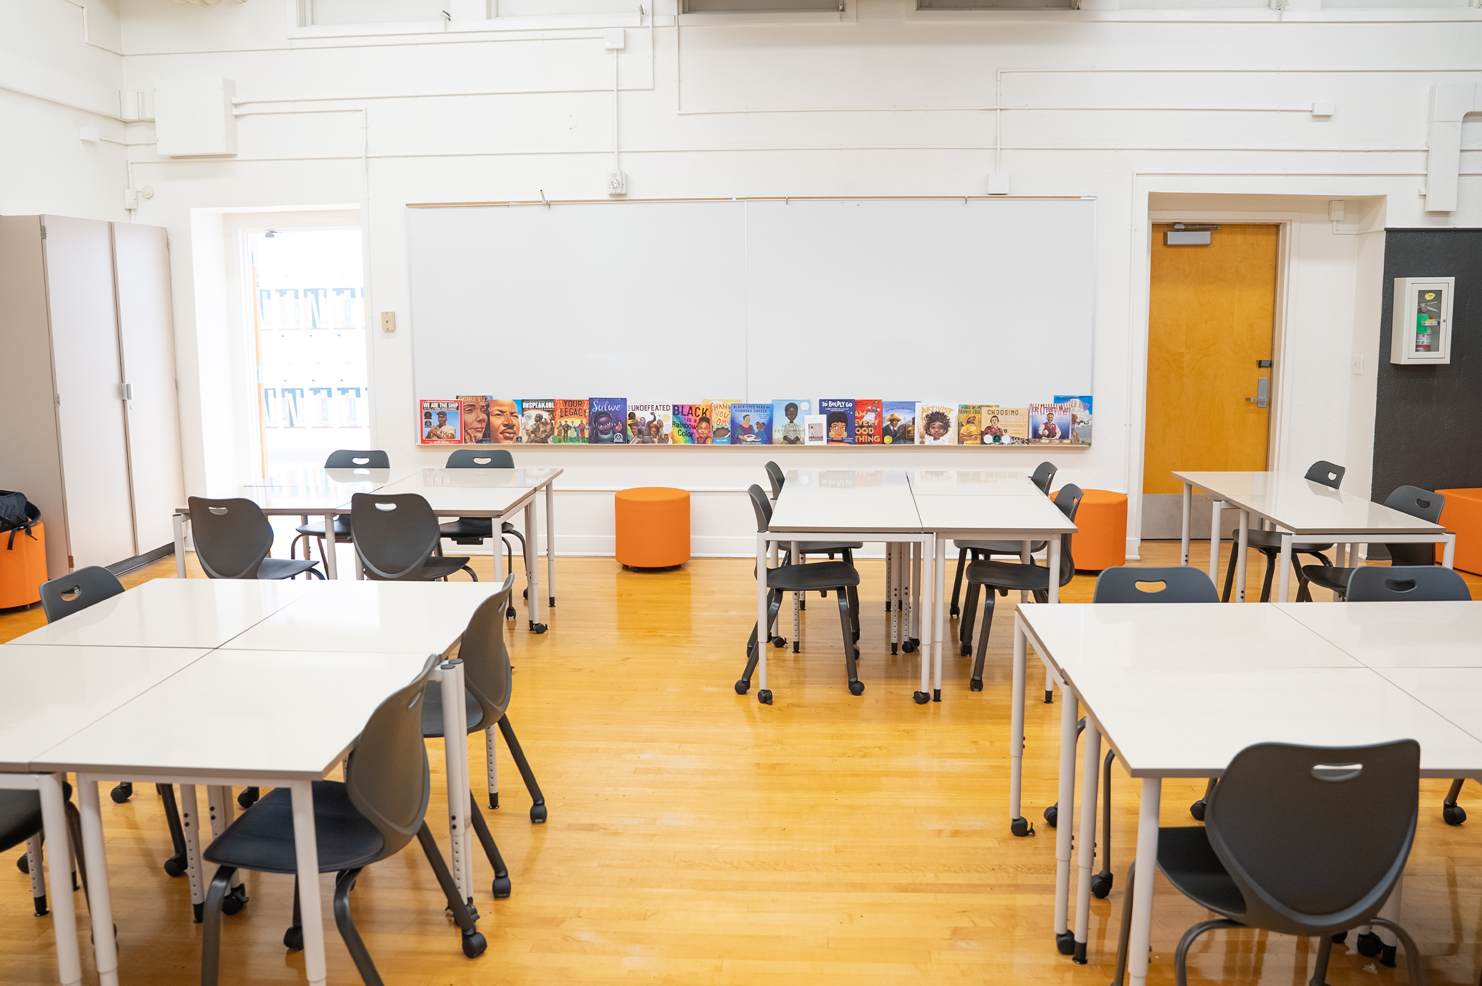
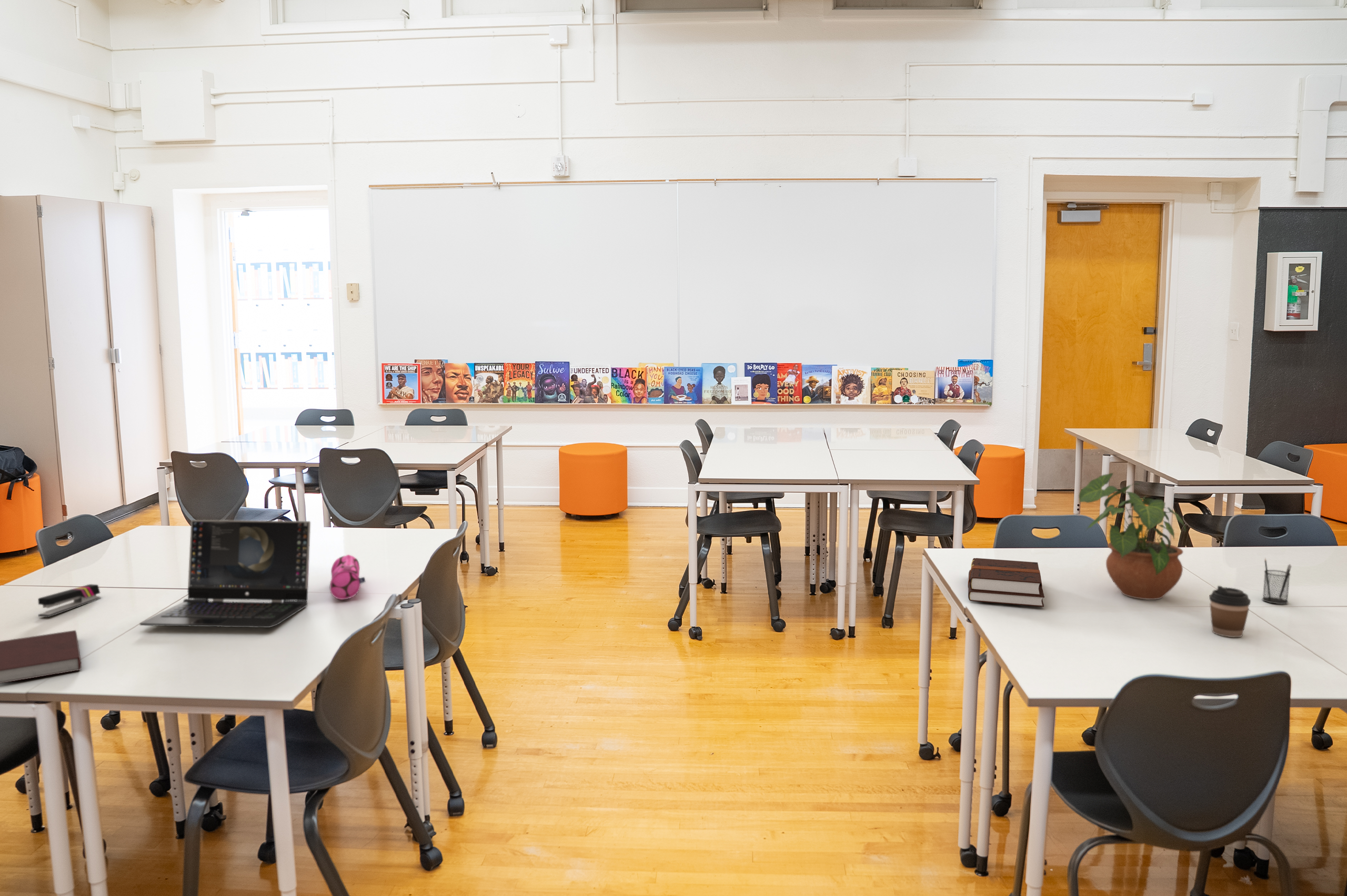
+ stapler [37,583,102,618]
+ pencil case [329,554,366,600]
+ potted plant [1078,472,1187,600]
+ laptop [139,519,311,628]
+ coffee cup [1209,585,1251,638]
+ pencil holder [1262,557,1292,605]
+ notebook [0,630,82,684]
+ hardback book [968,558,1045,608]
